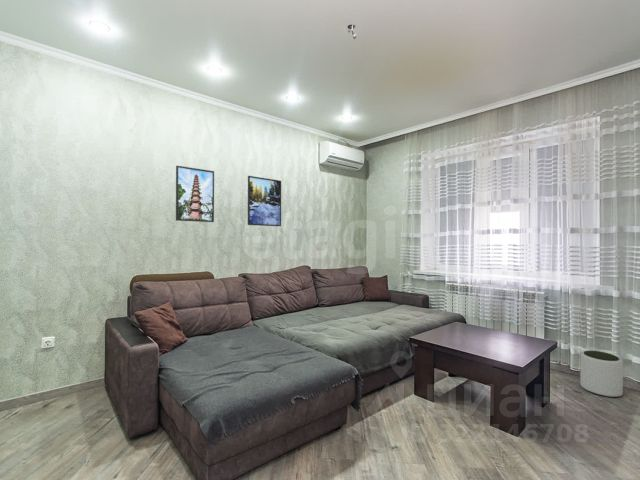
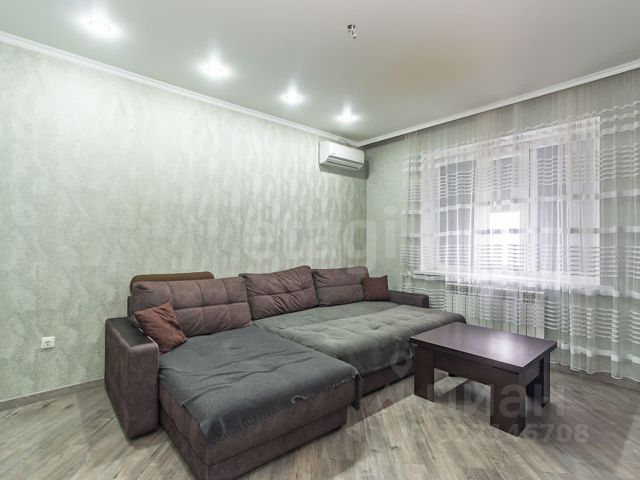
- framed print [247,175,282,227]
- plant pot [580,350,624,398]
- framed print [175,165,215,223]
